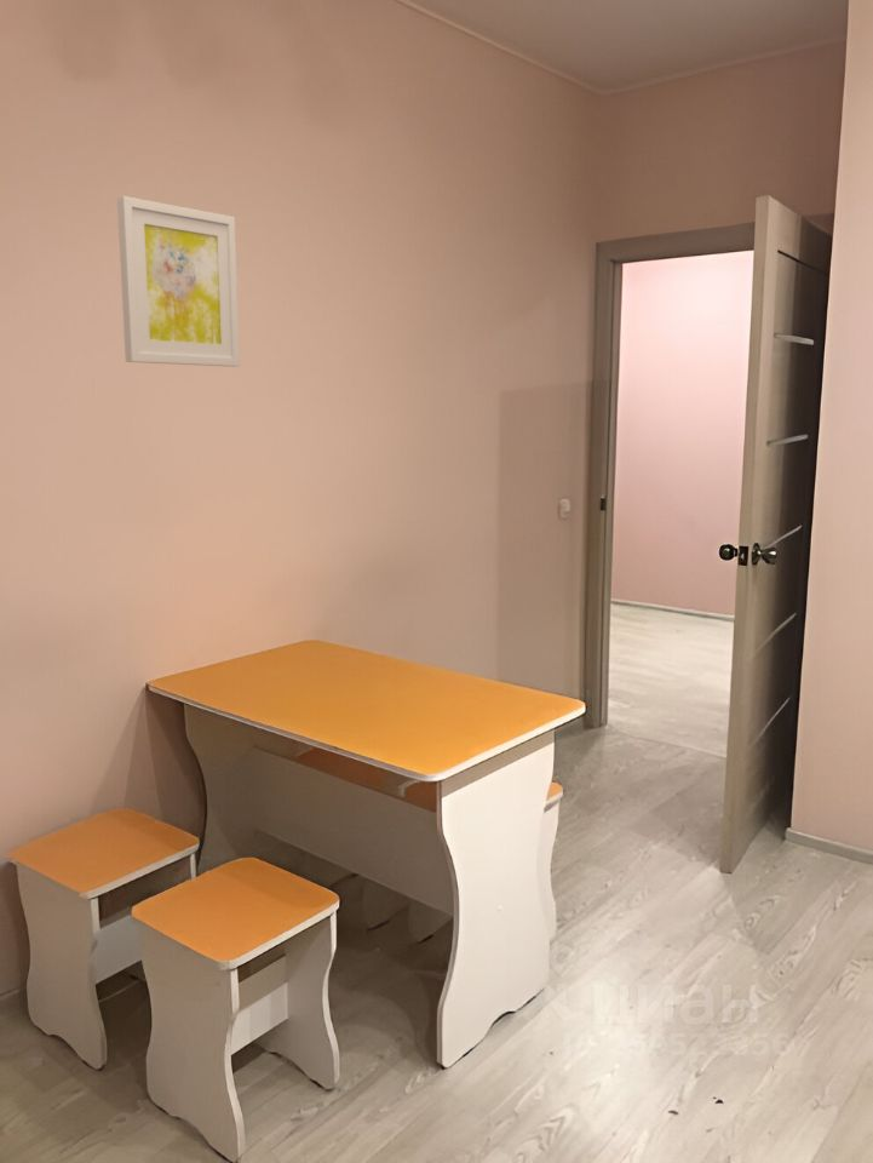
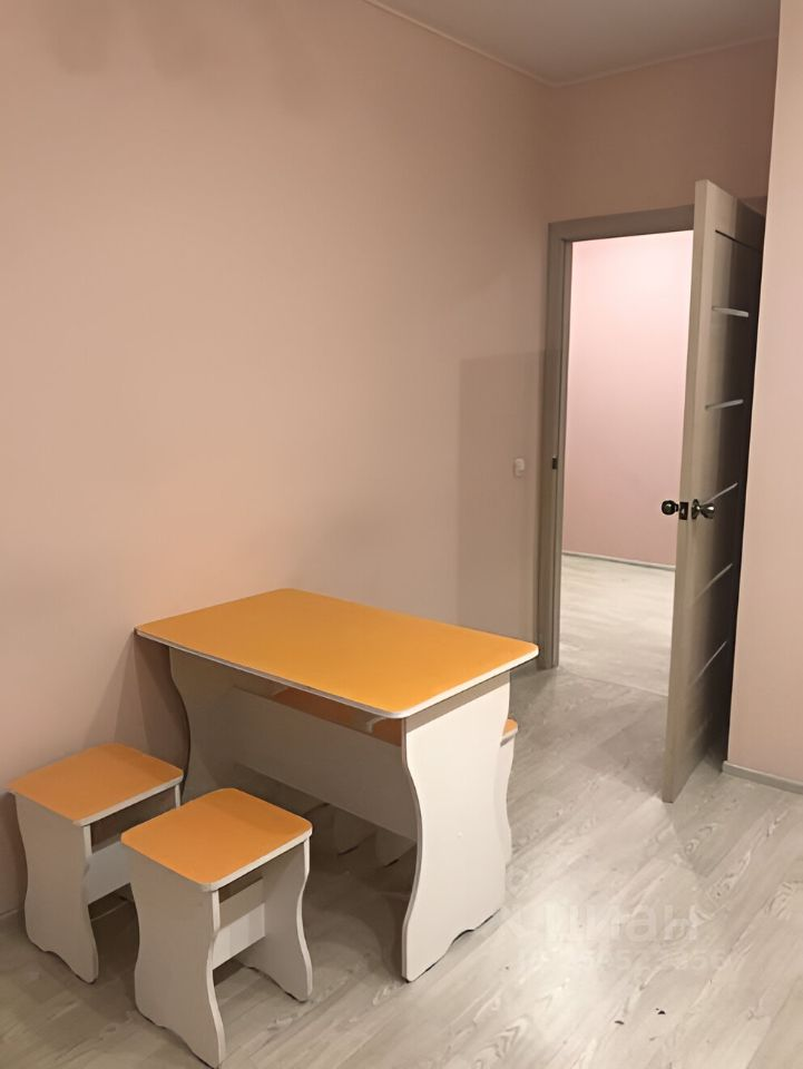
- wall art [116,195,241,368]
